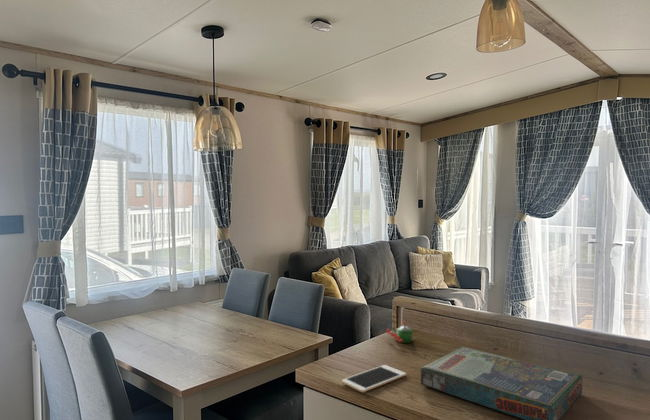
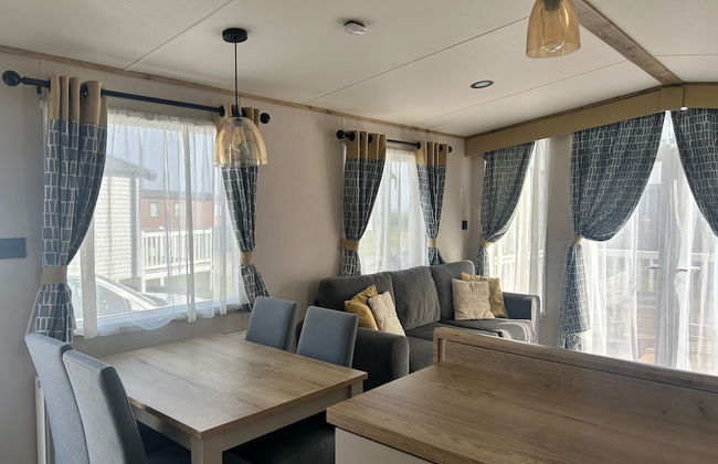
- board game [420,345,583,420]
- candle [385,319,413,344]
- cell phone [341,364,407,393]
